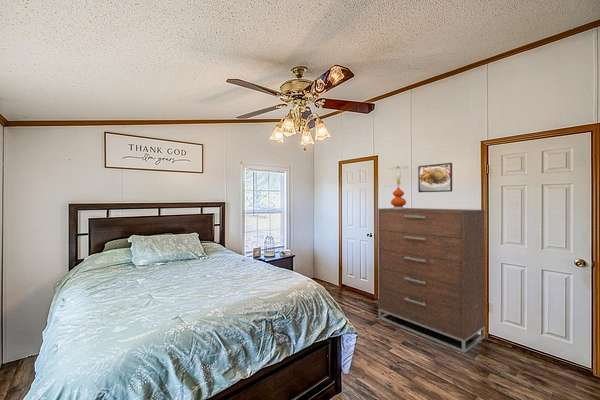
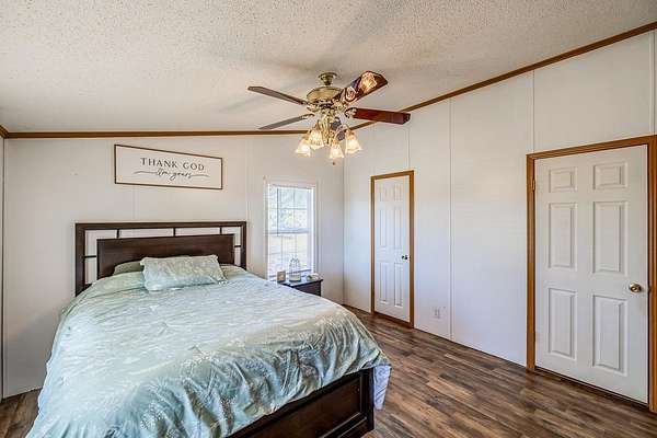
- dresser [377,207,486,354]
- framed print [417,162,453,193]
- table lamp [386,165,410,209]
